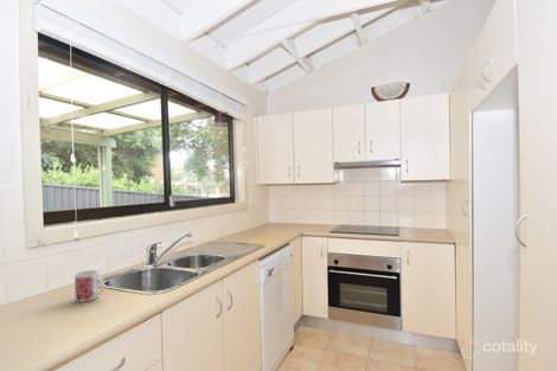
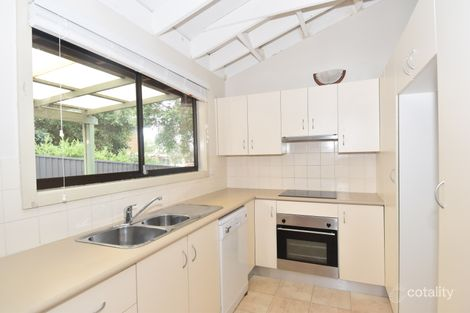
- mug [73,269,105,303]
